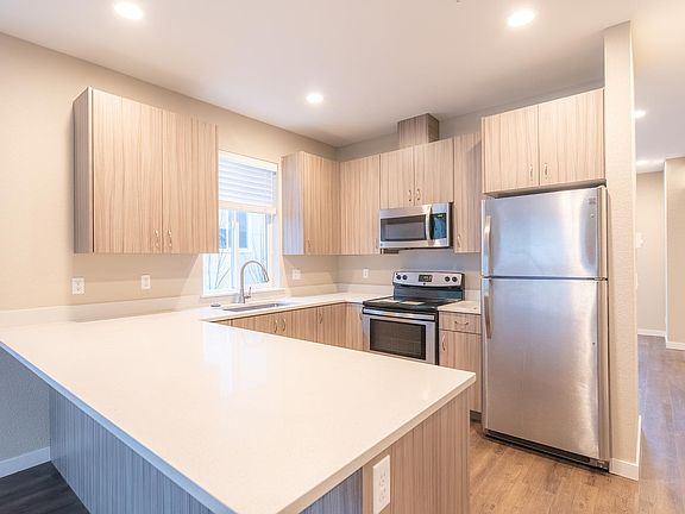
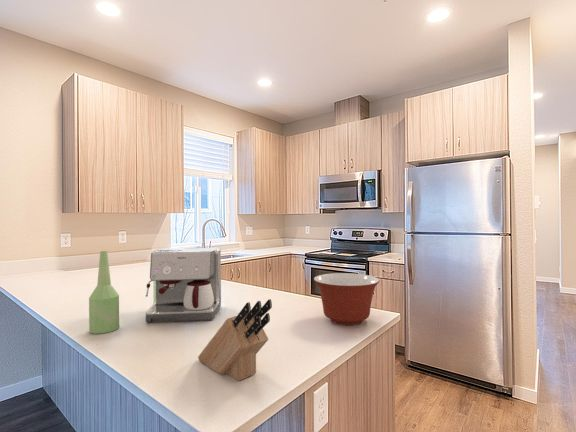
+ mixing bowl [313,272,381,326]
+ knife block [197,298,273,381]
+ coffee maker [145,247,222,324]
+ bottle [88,250,120,335]
